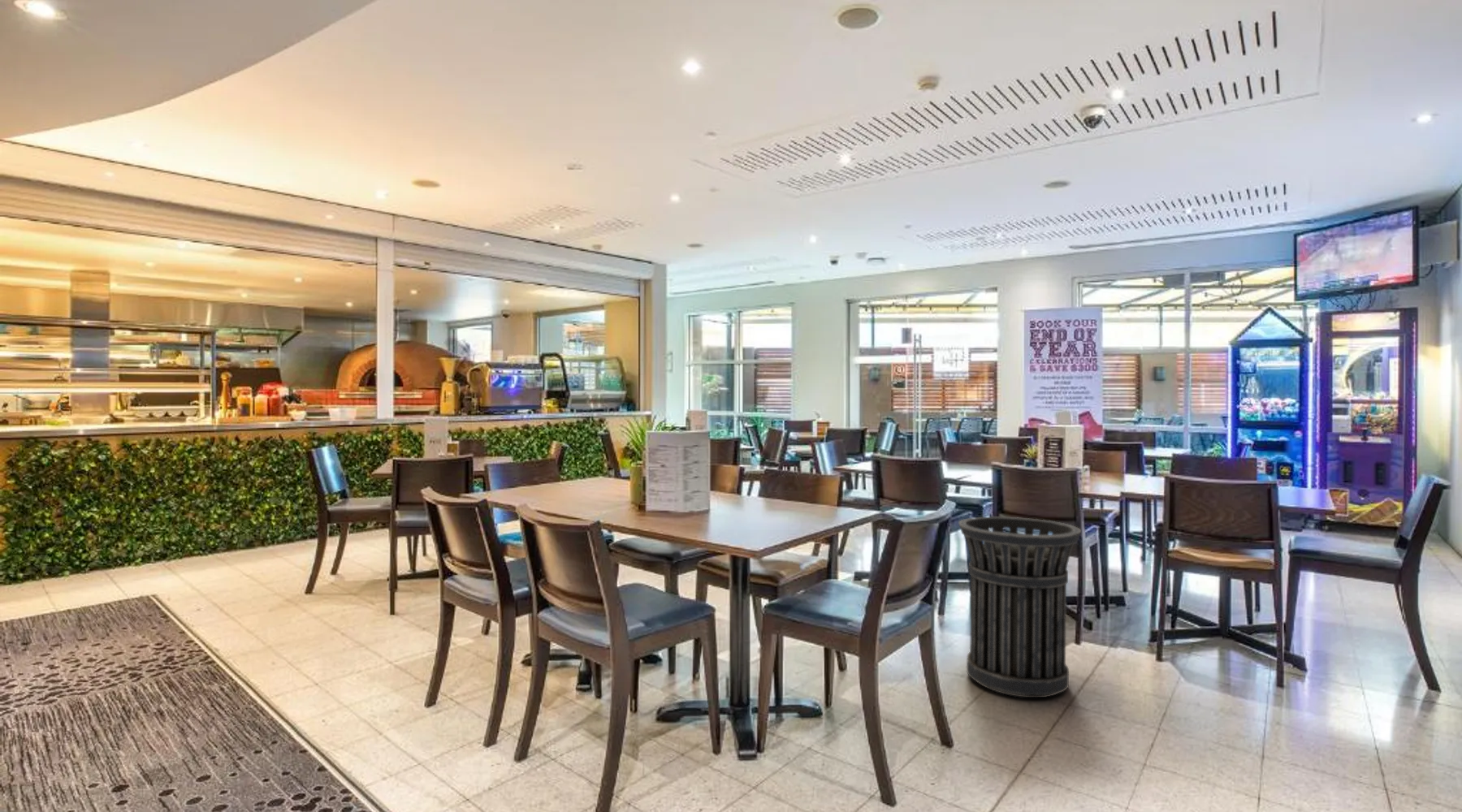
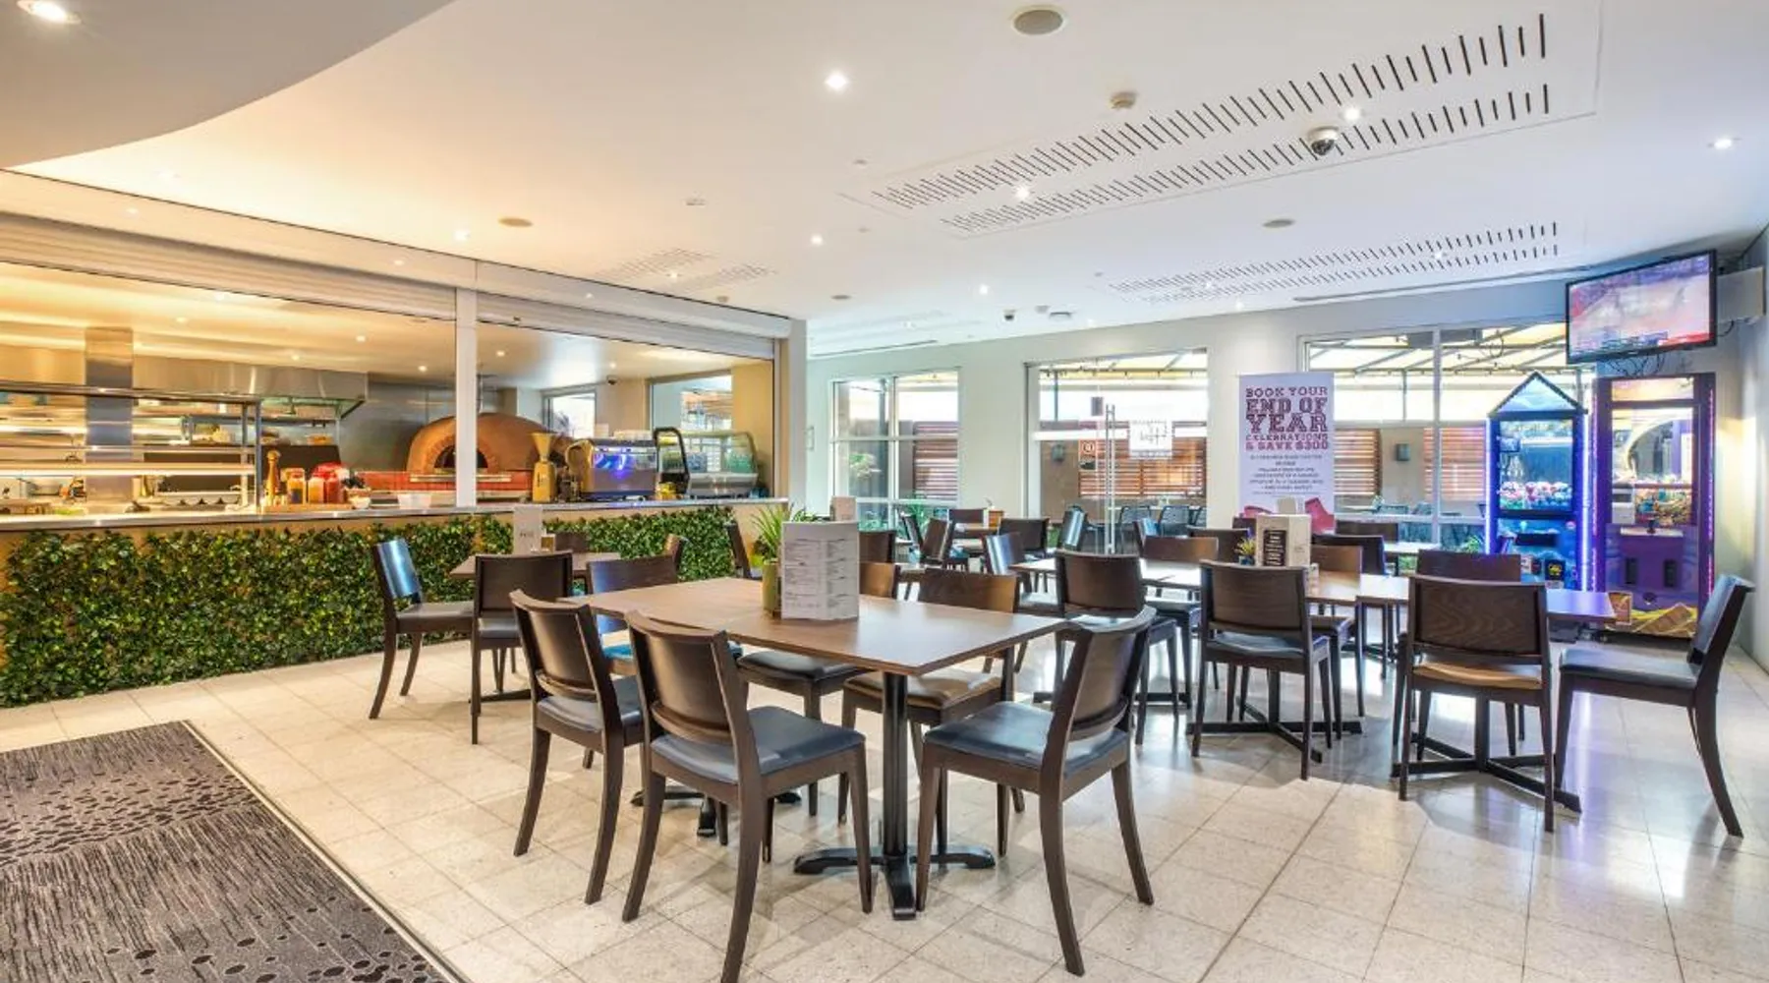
- trash can [958,516,1082,698]
